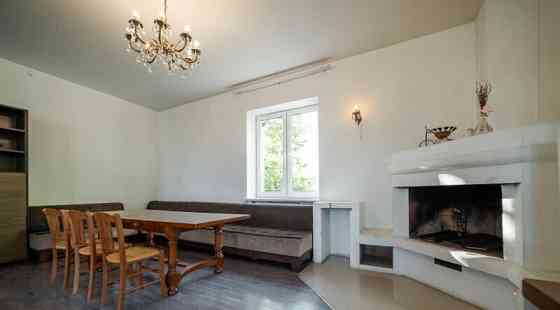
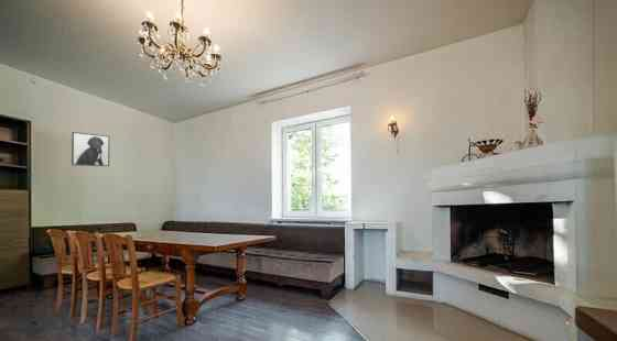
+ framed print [71,131,110,167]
